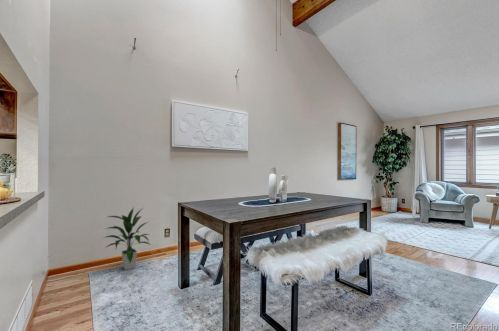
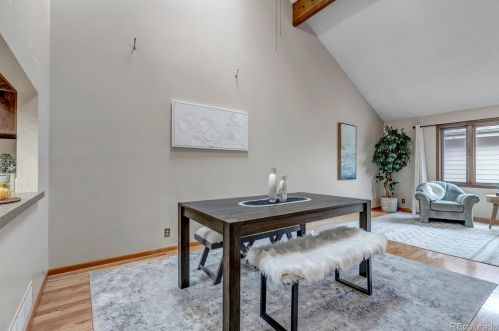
- indoor plant [102,206,152,271]
